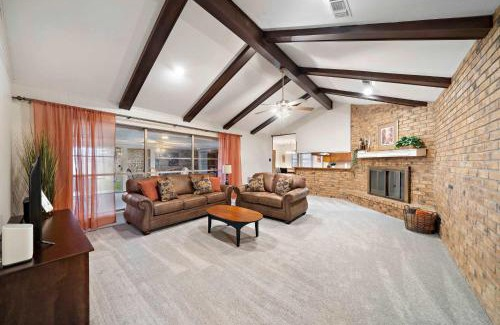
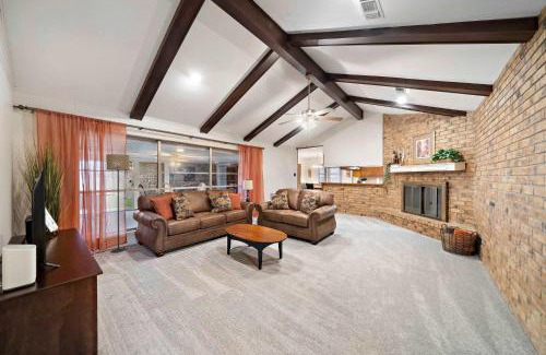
+ floor lamp [105,153,130,253]
